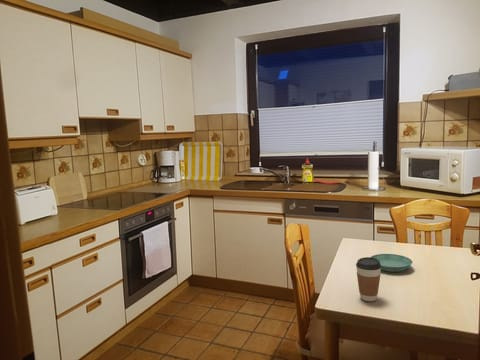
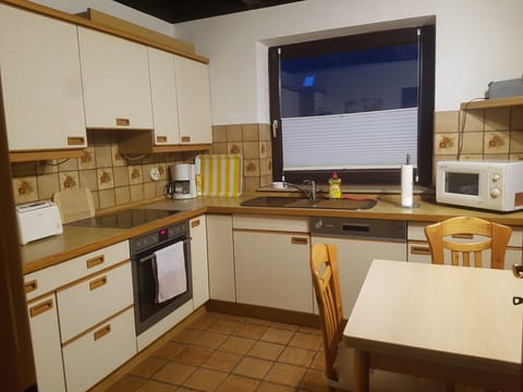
- saucer [370,253,414,273]
- coffee cup [355,256,382,302]
